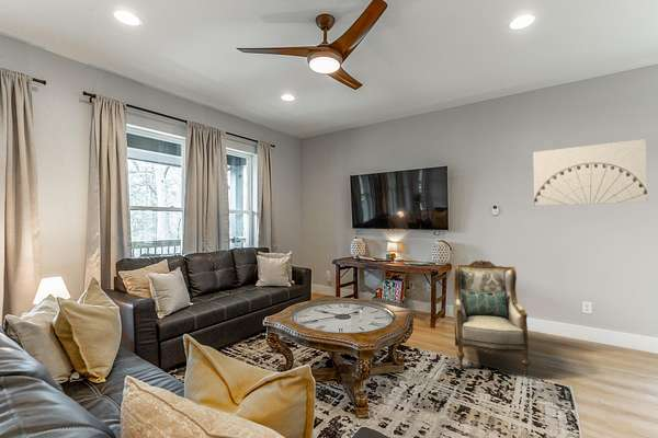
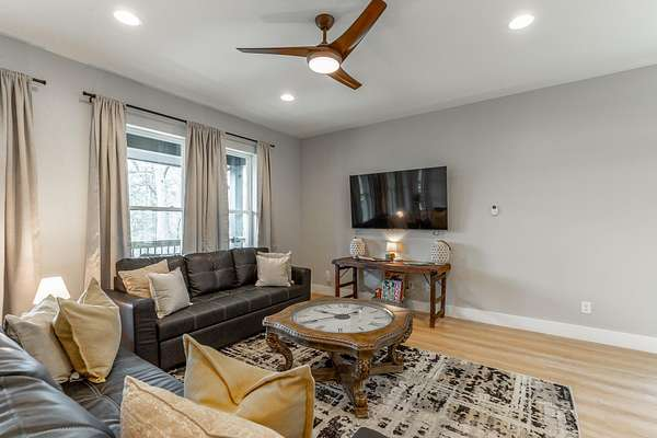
- wall art [532,138,648,207]
- armchair [452,260,531,378]
